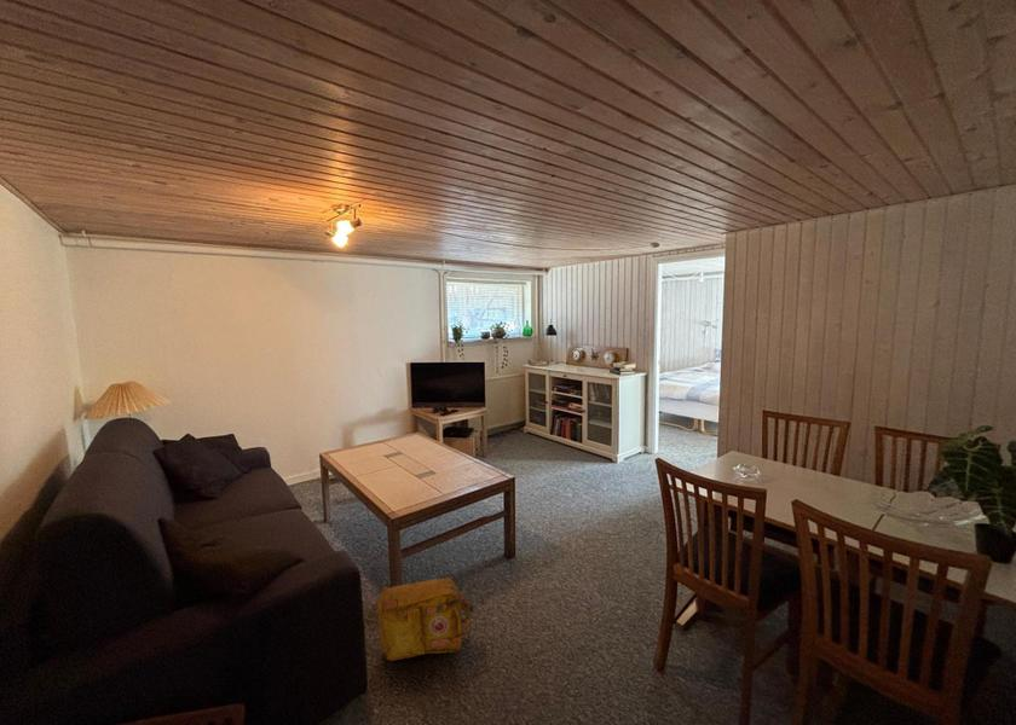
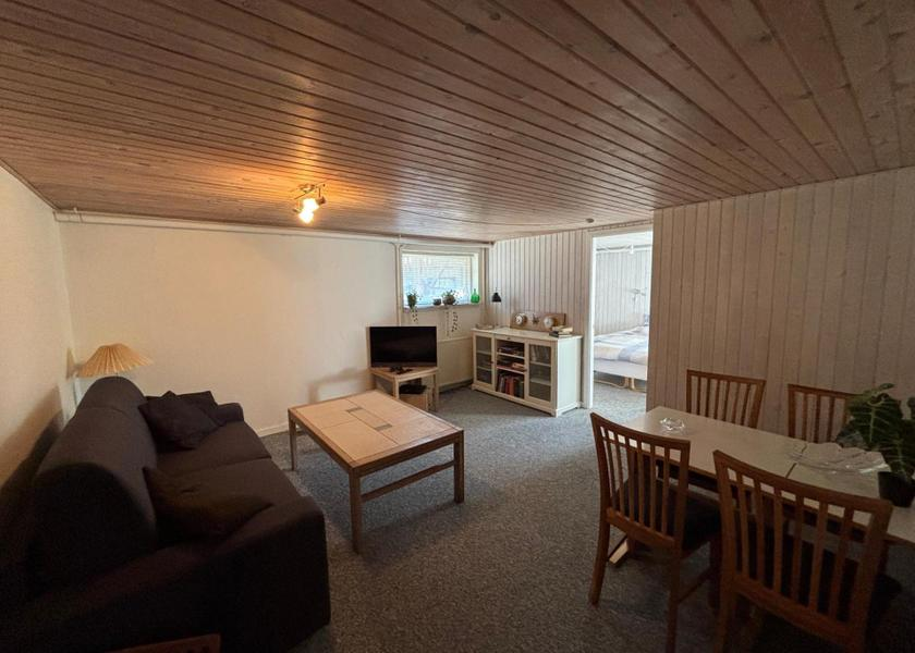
- backpack [376,576,475,662]
